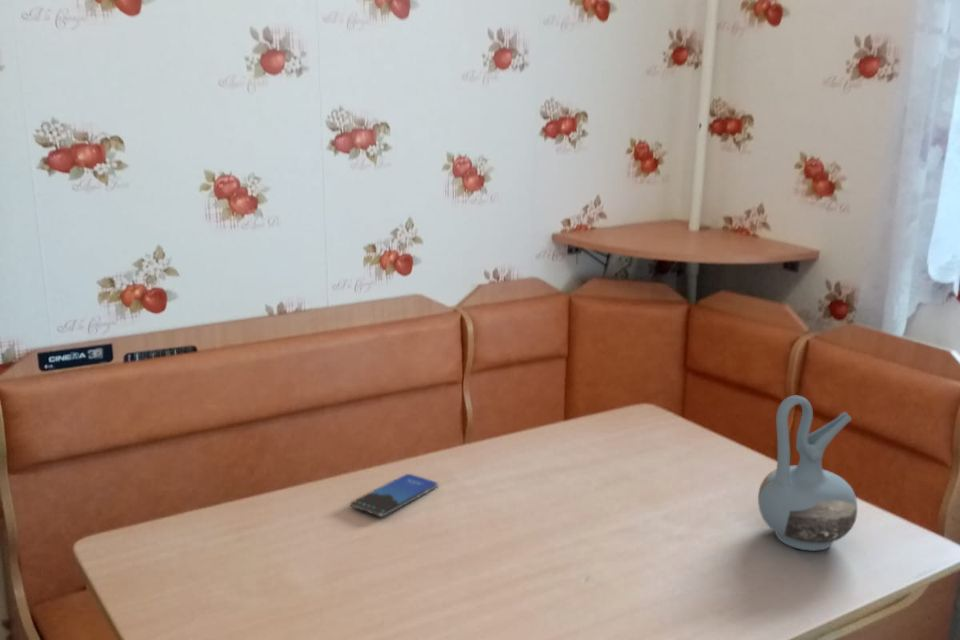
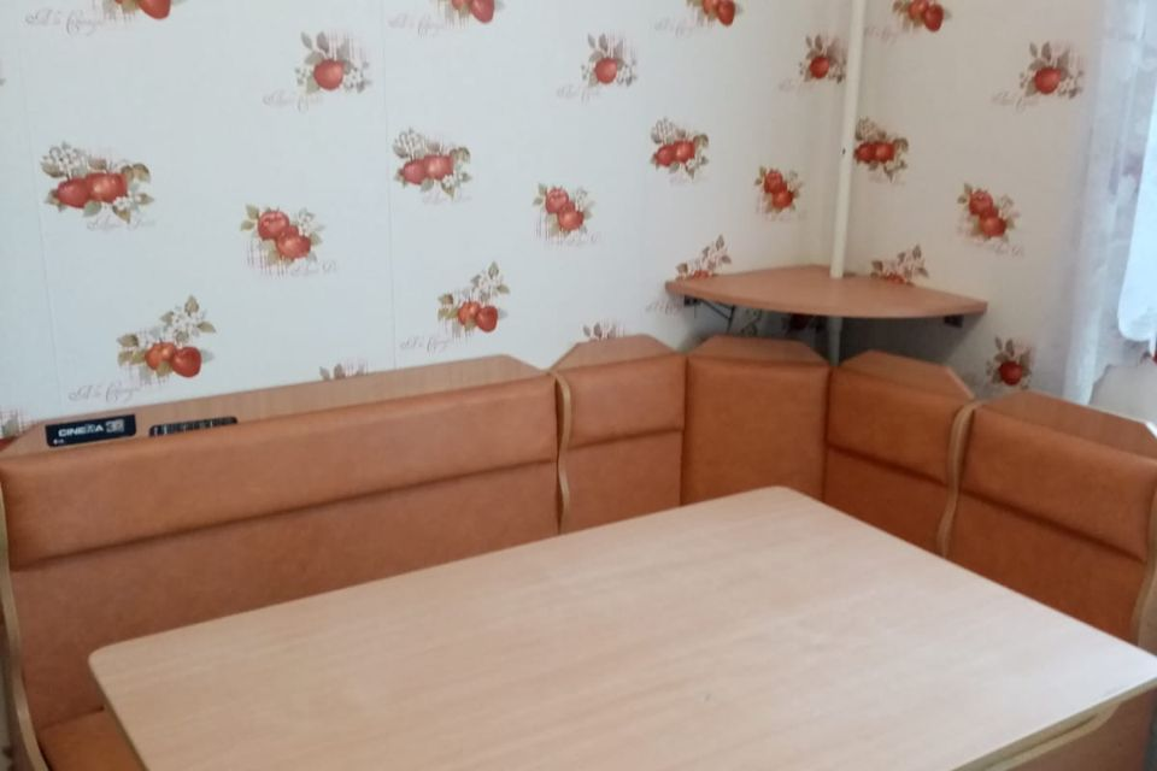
- smartphone [349,473,439,518]
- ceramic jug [757,395,858,552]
